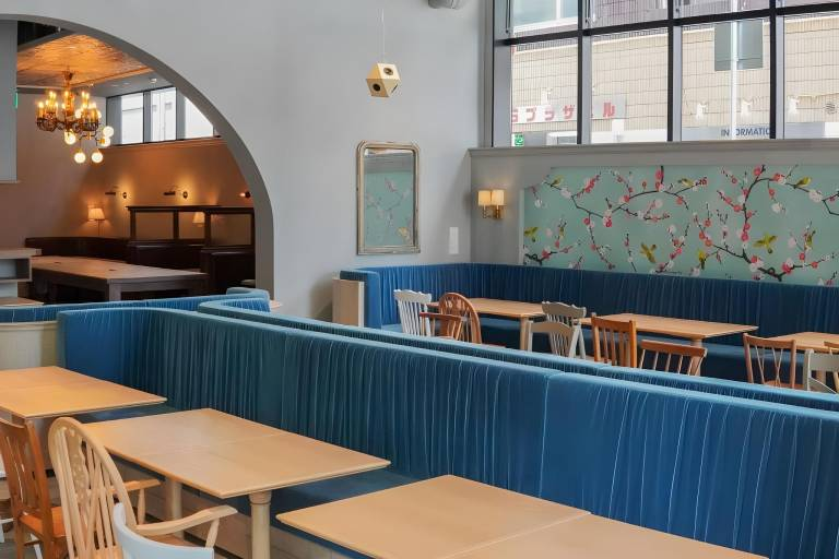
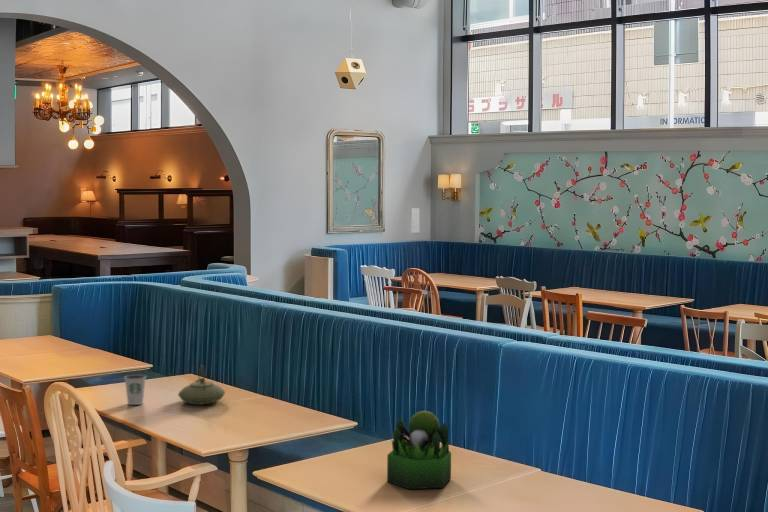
+ dixie cup [123,374,147,406]
+ plant [386,410,452,490]
+ teapot [177,364,226,406]
